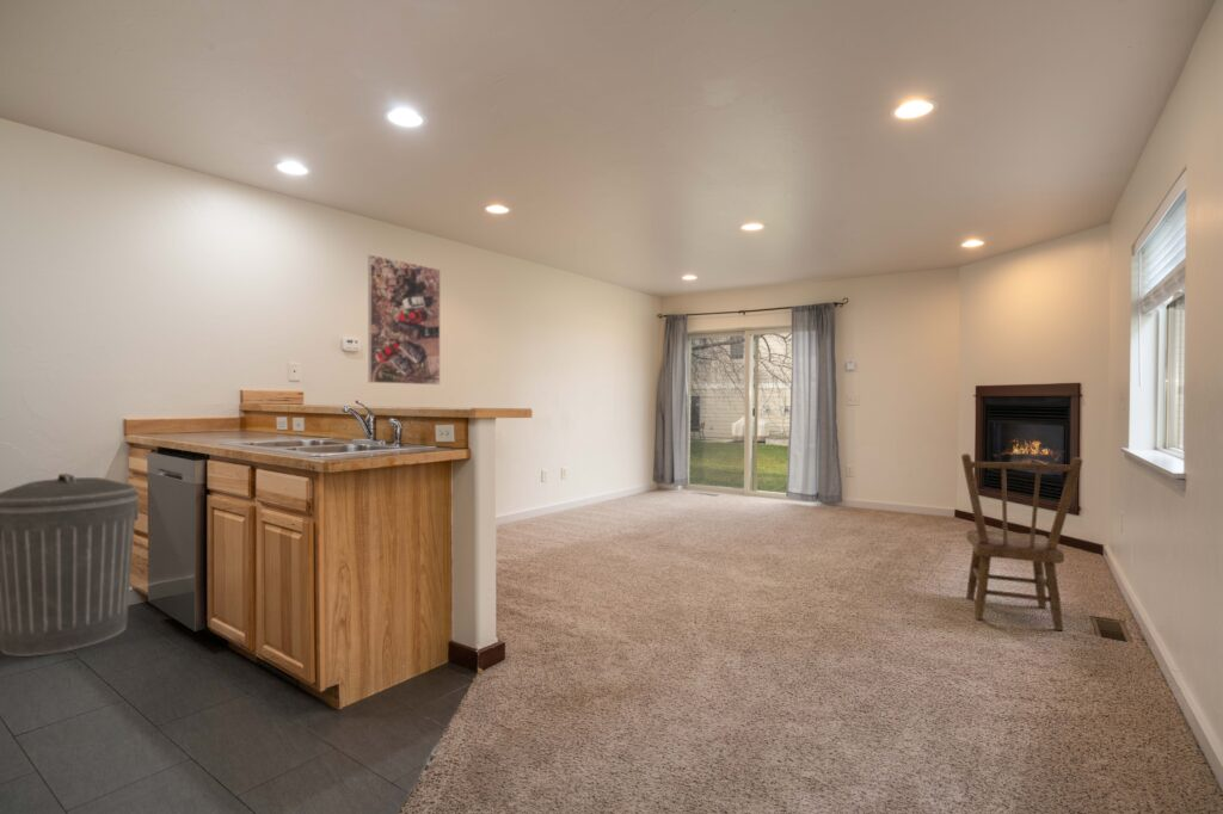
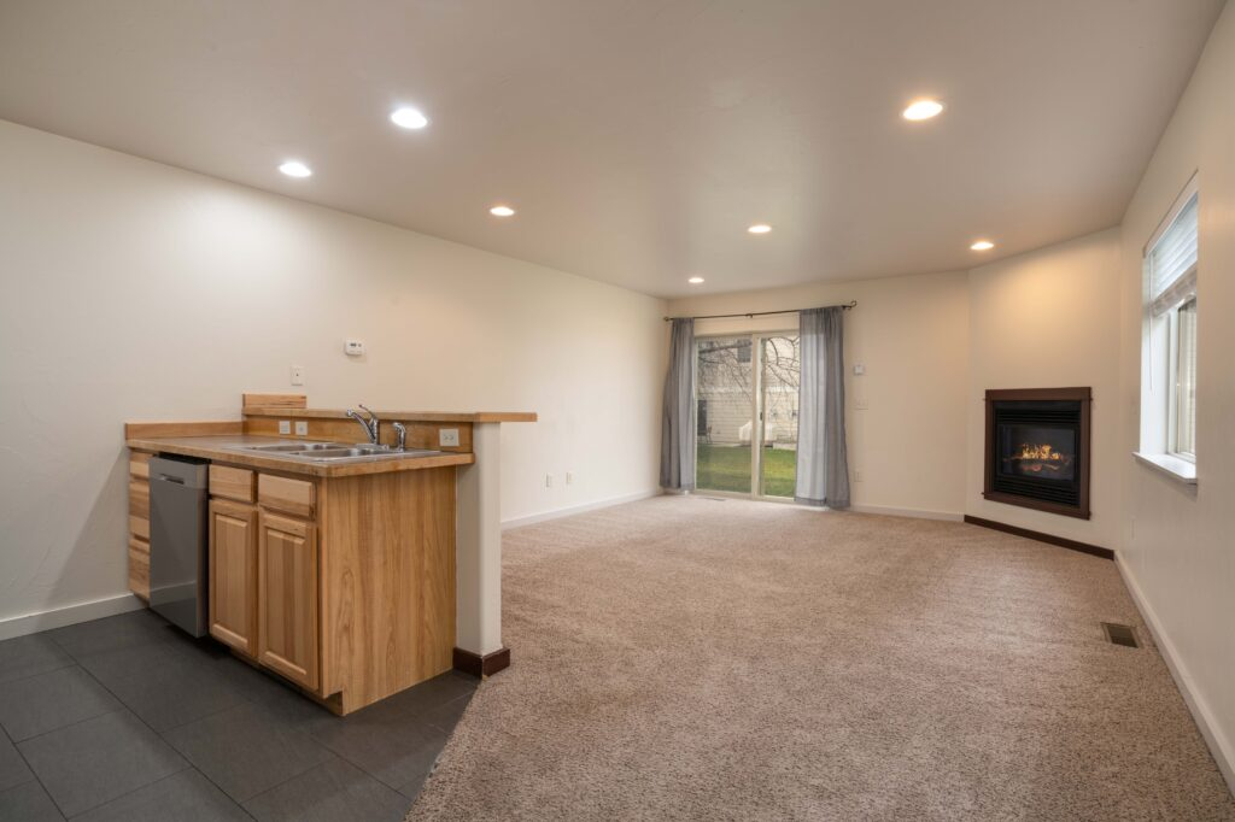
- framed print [367,253,442,386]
- trash can [0,473,140,658]
- dining chair [960,452,1083,631]
